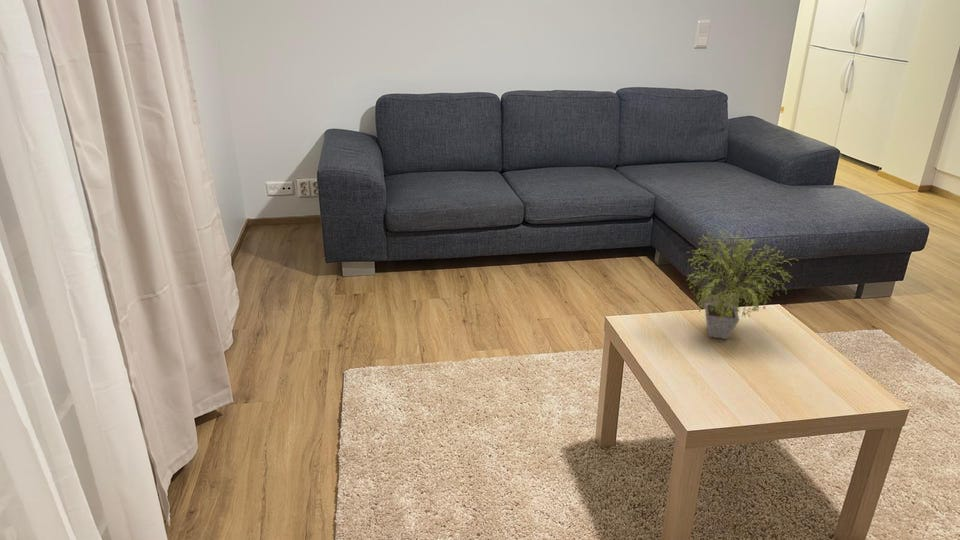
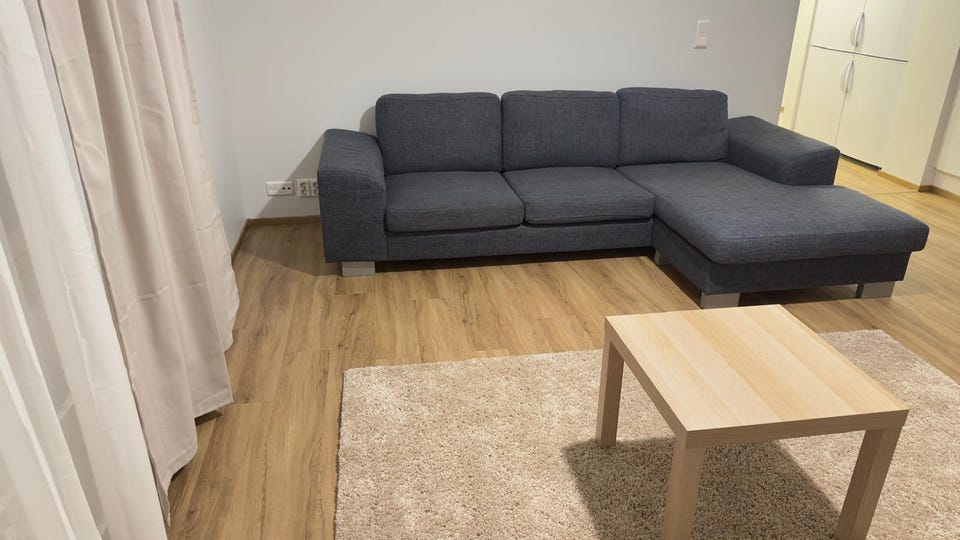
- potted plant [683,226,798,340]
